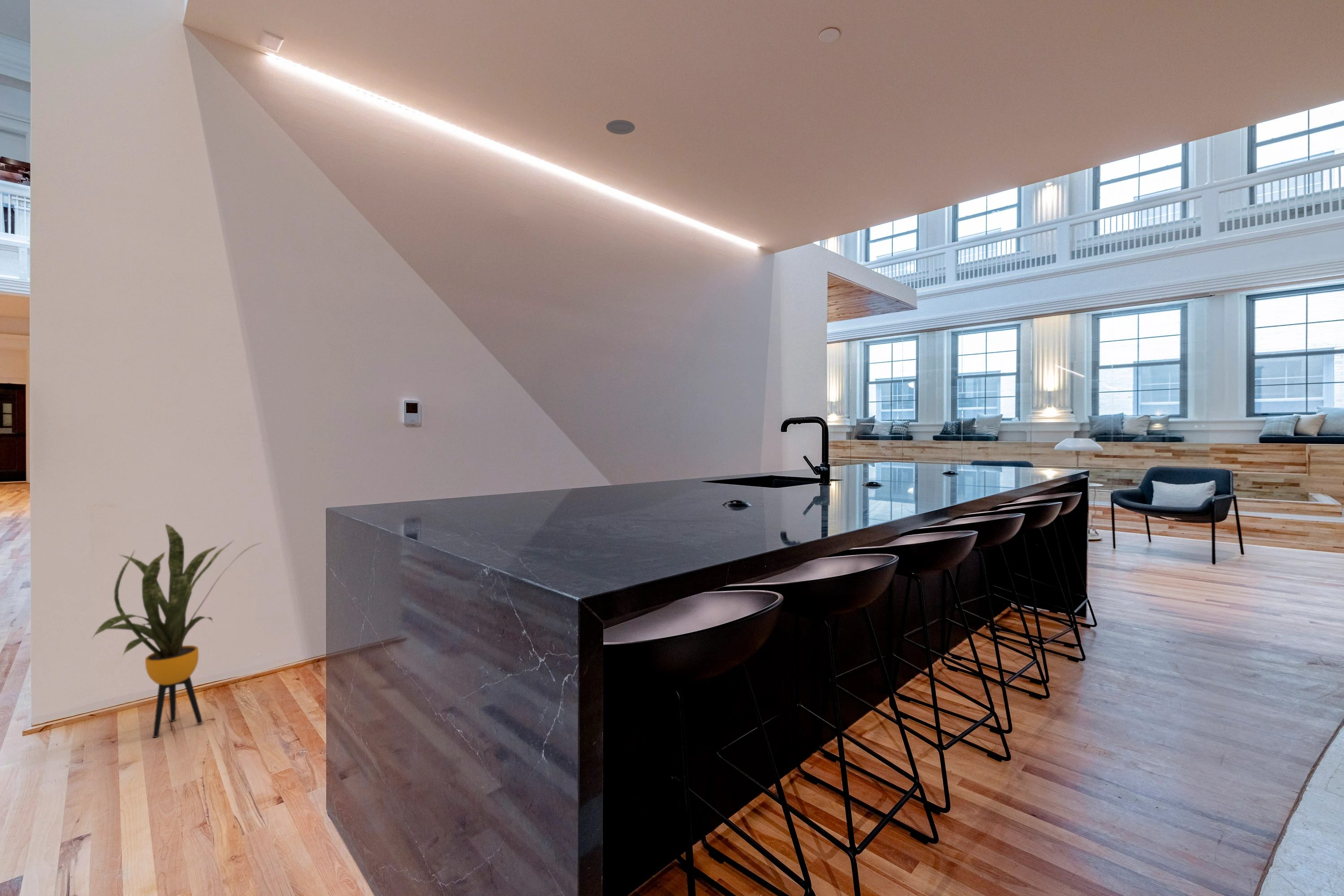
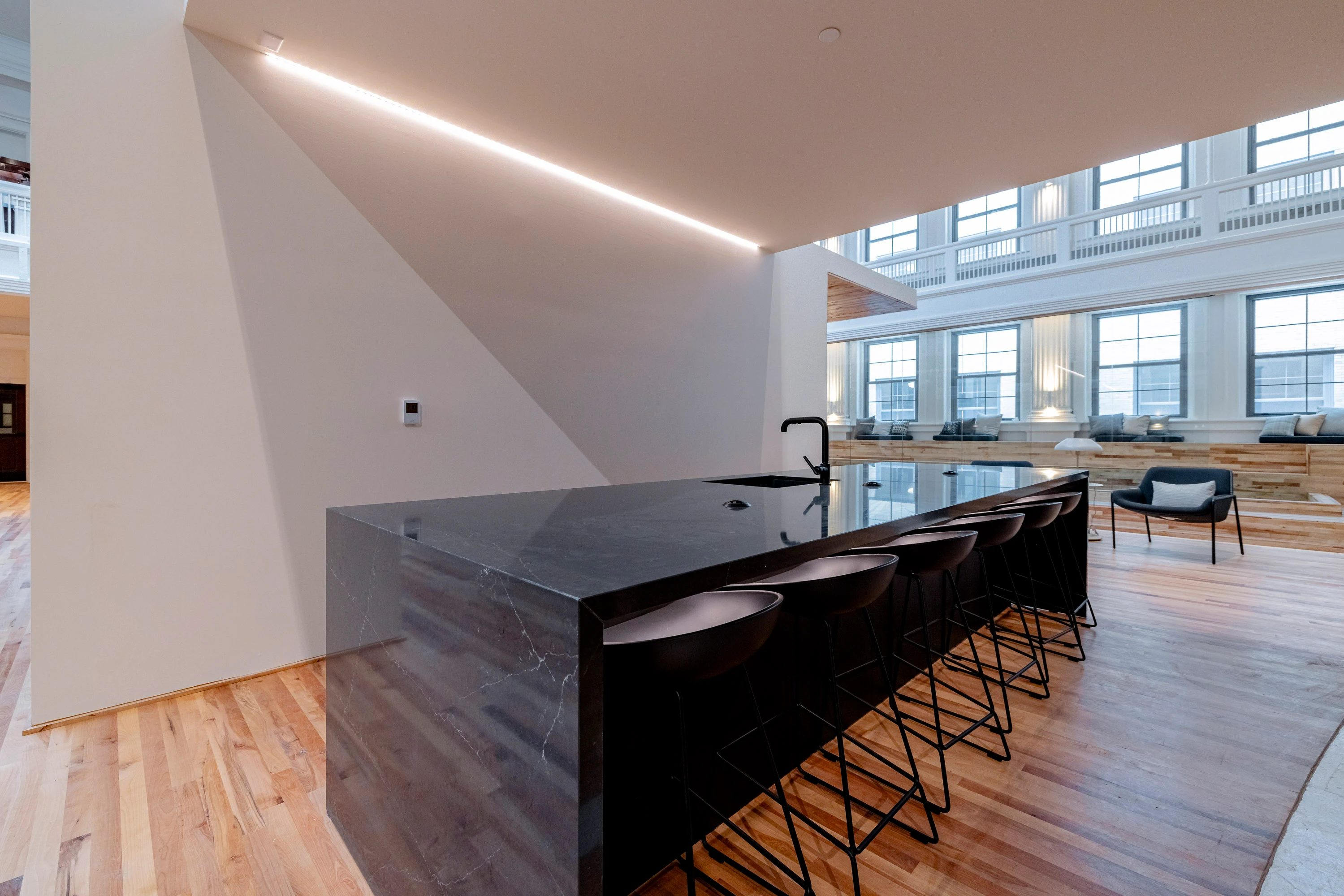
- recessed light [605,119,635,135]
- house plant [91,523,263,738]
